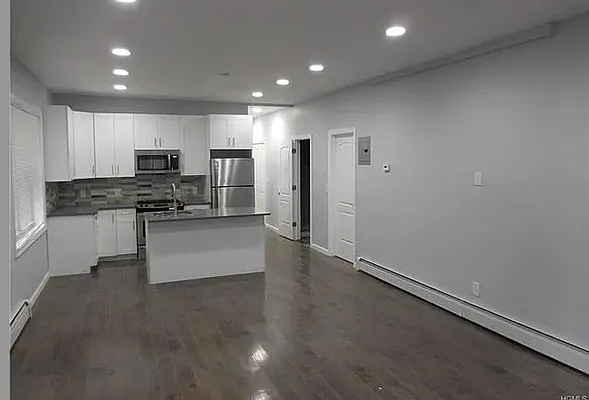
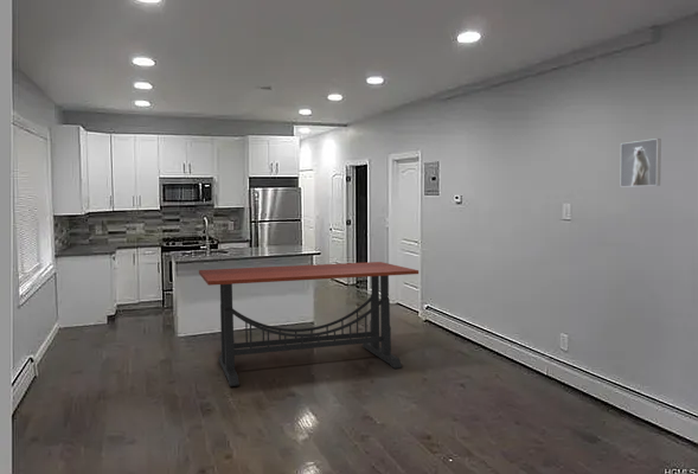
+ dining table [198,261,420,387]
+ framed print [620,137,662,188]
